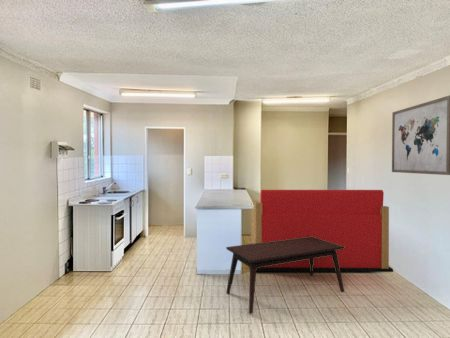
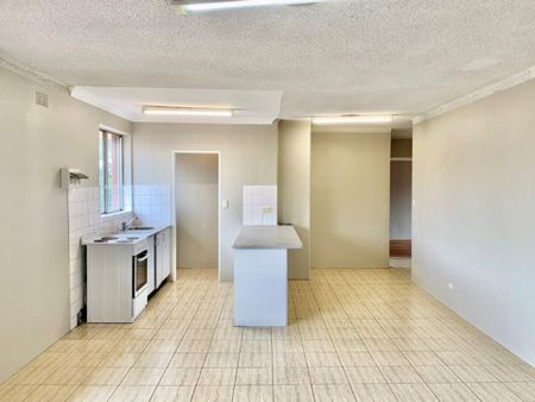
- wall art [391,94,450,176]
- coffee table [225,236,345,315]
- sofa [250,189,394,273]
